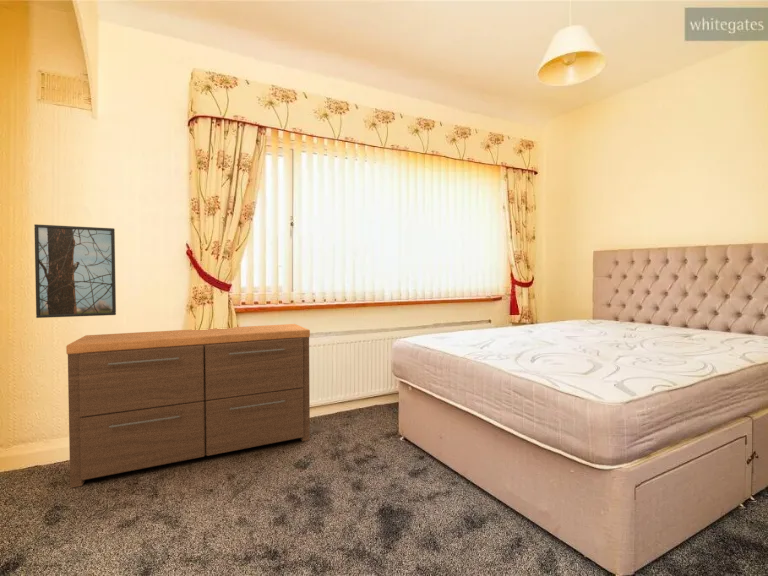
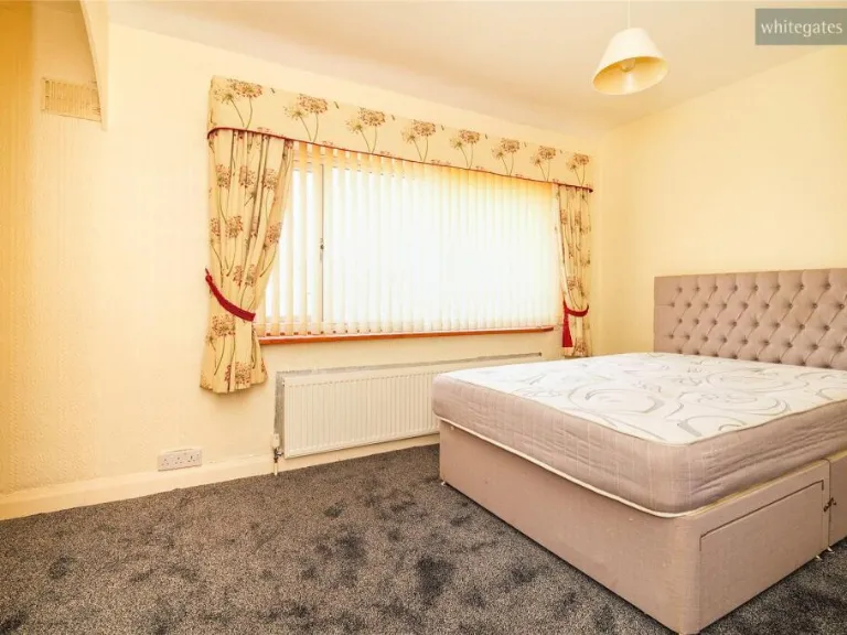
- dresser [65,323,311,489]
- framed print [33,223,117,319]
